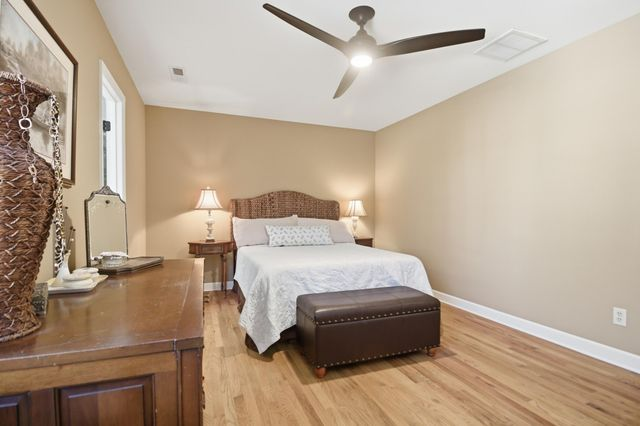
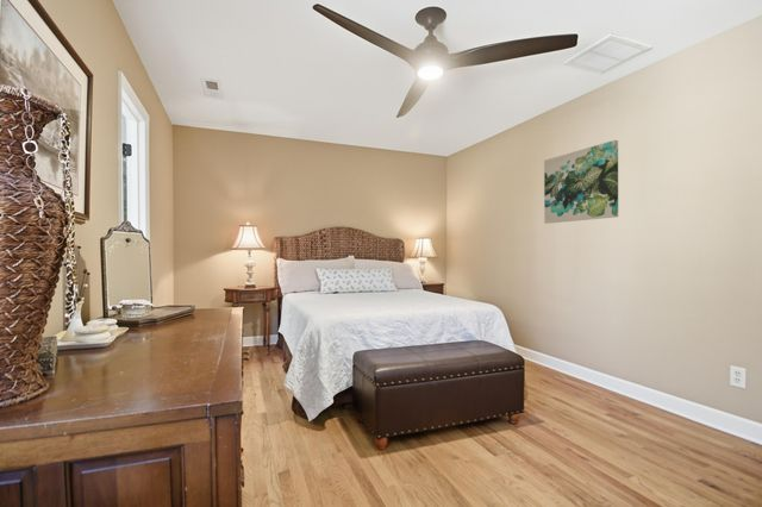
+ wall art [543,139,619,225]
